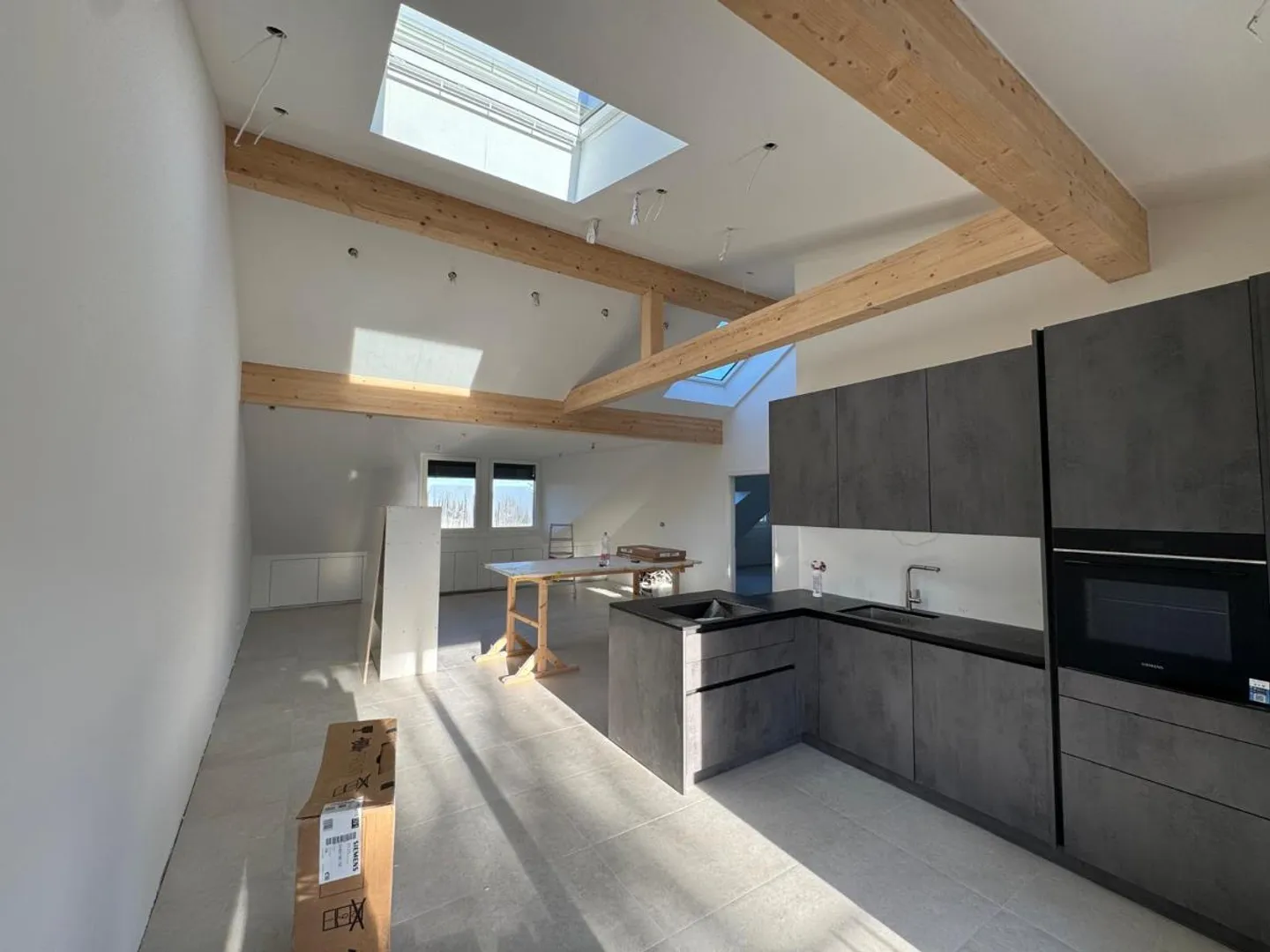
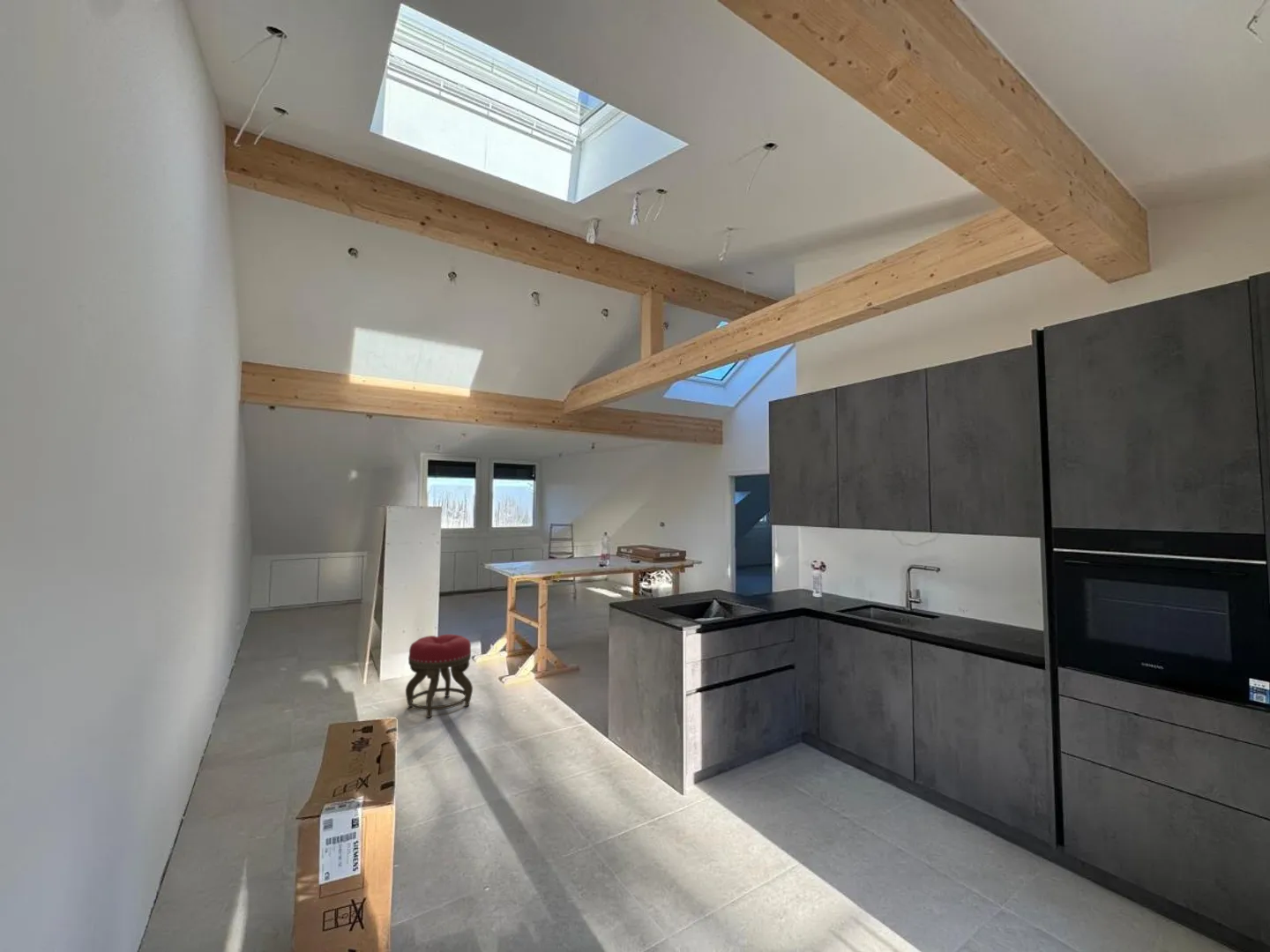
+ stool [405,634,474,718]
